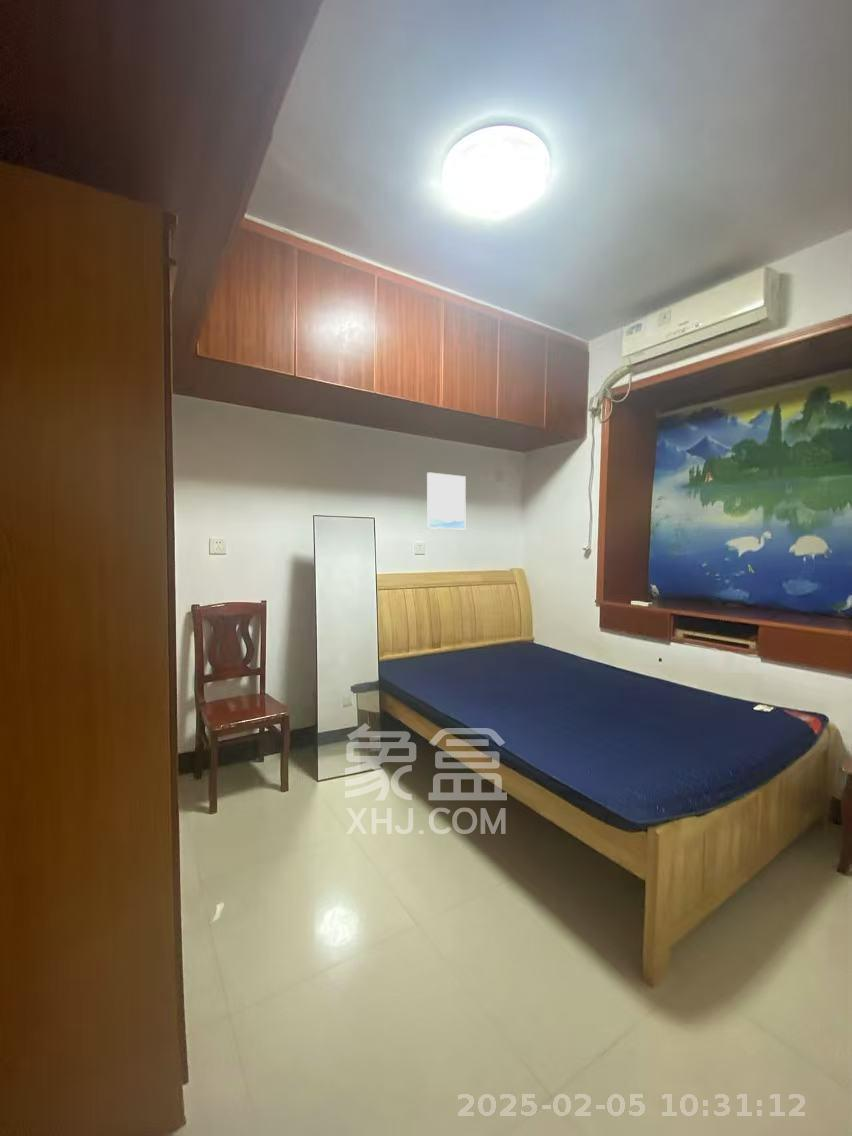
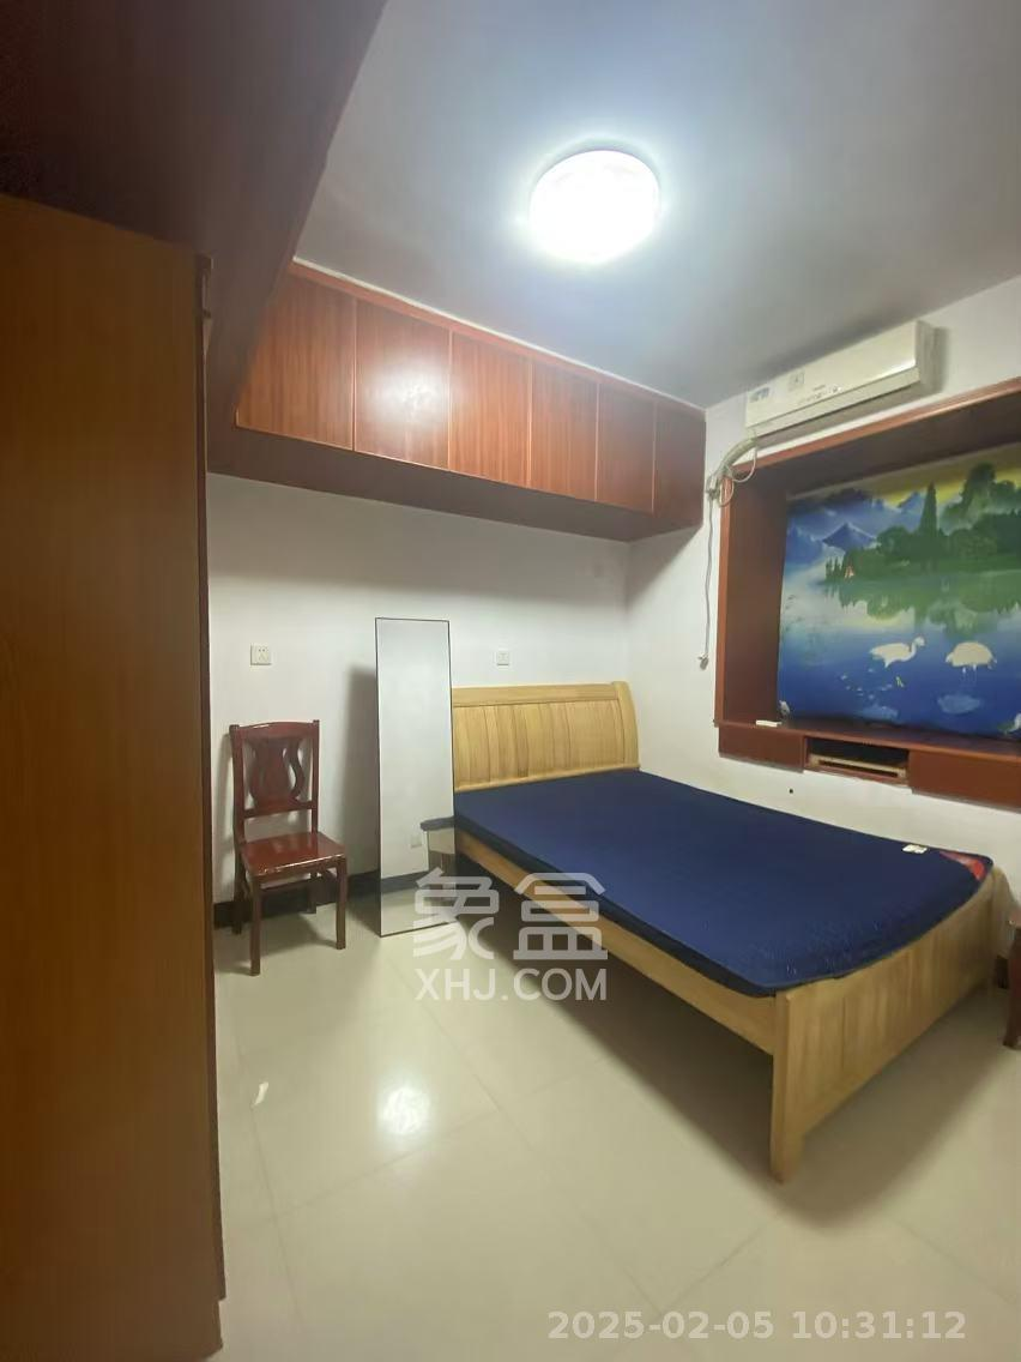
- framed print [426,471,467,530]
